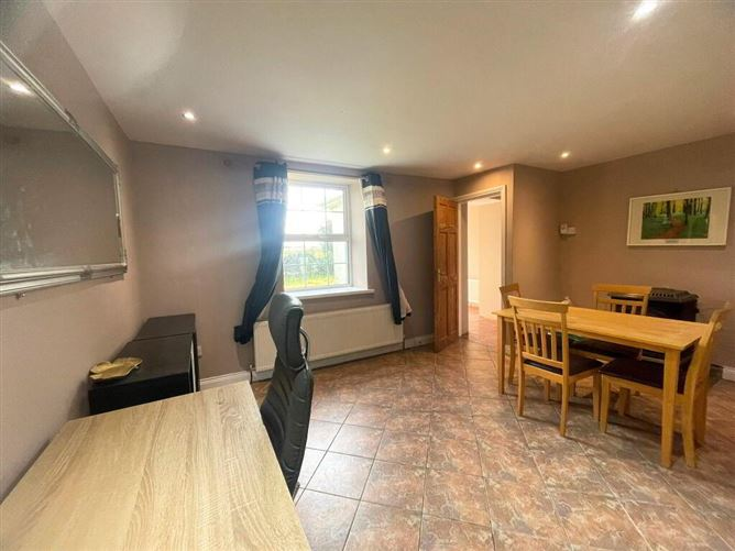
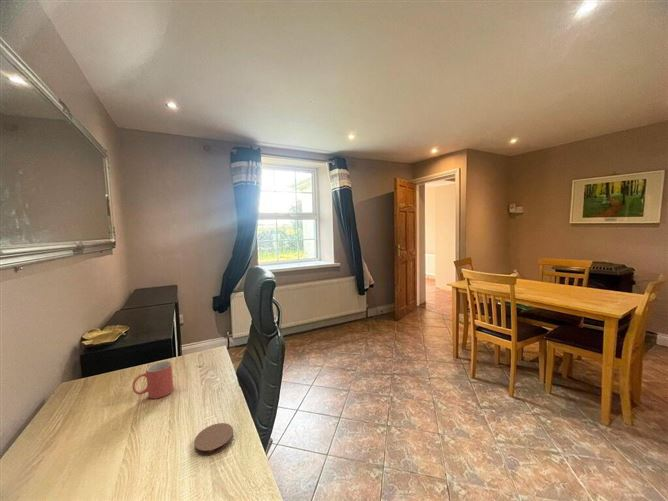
+ mug [131,360,174,400]
+ coaster [193,422,234,457]
